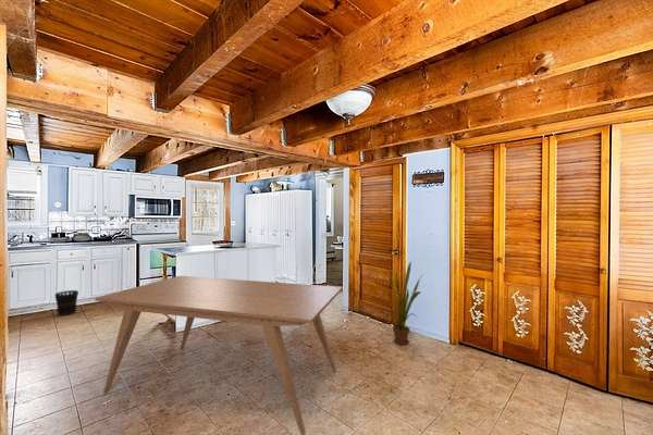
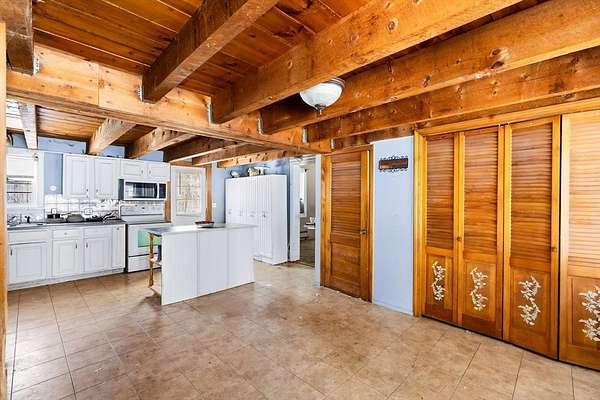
- wastebasket [54,289,79,316]
- house plant [383,261,426,346]
- dining table [94,275,344,435]
